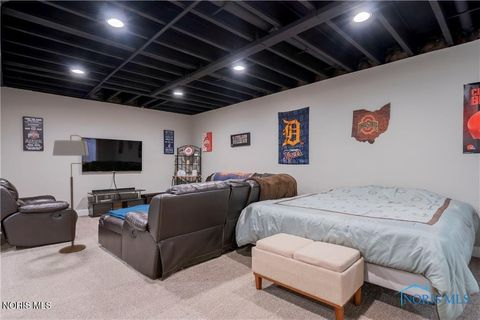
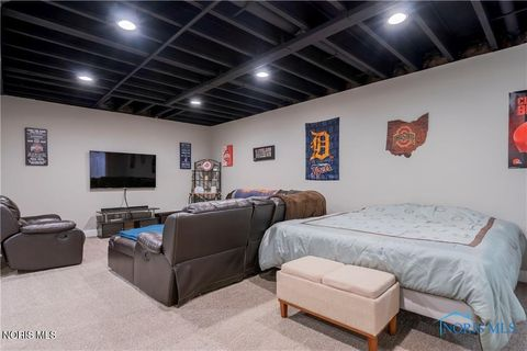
- floor lamp [52,134,89,254]
